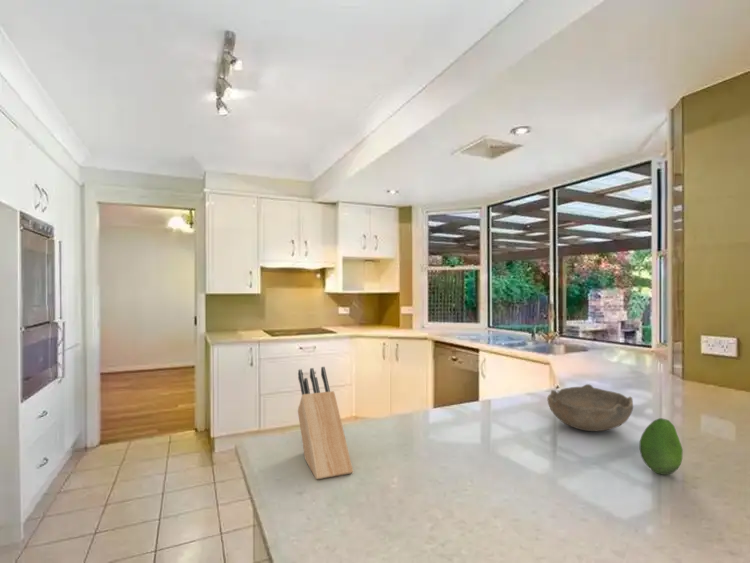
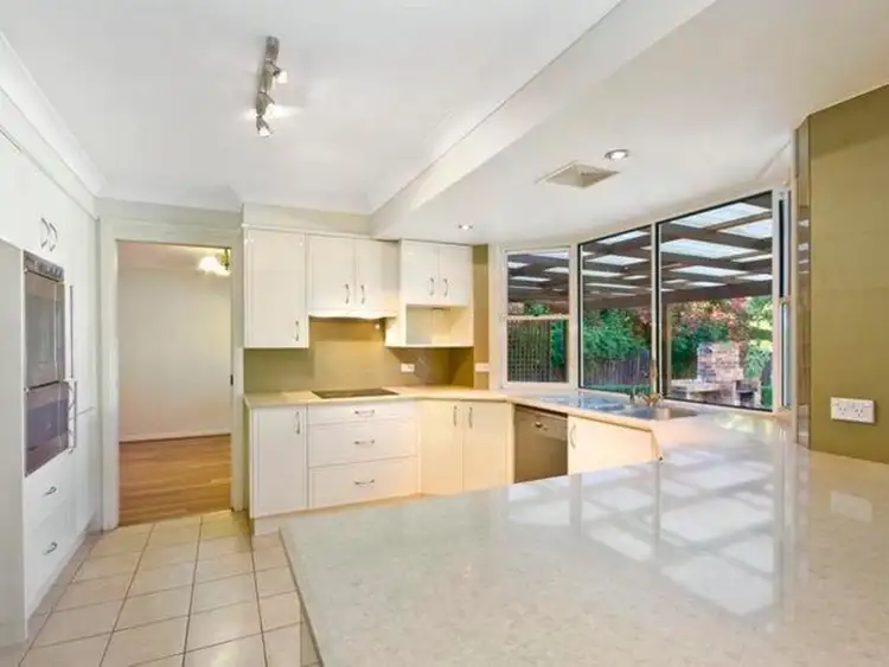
- fruit [639,417,684,476]
- knife block [297,366,354,481]
- bowl [546,383,634,432]
